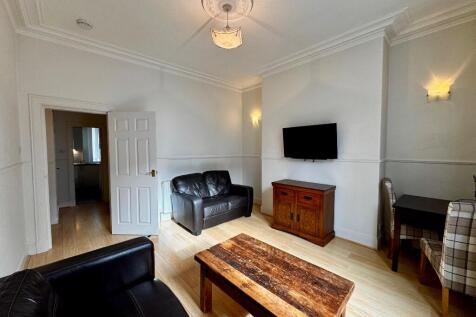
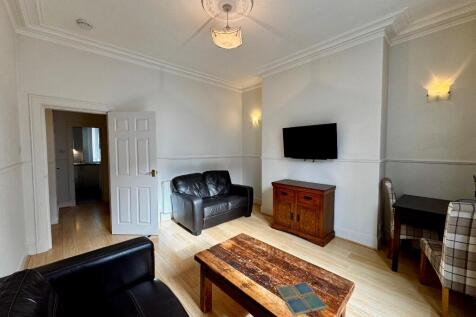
+ drink coaster [276,281,328,317]
